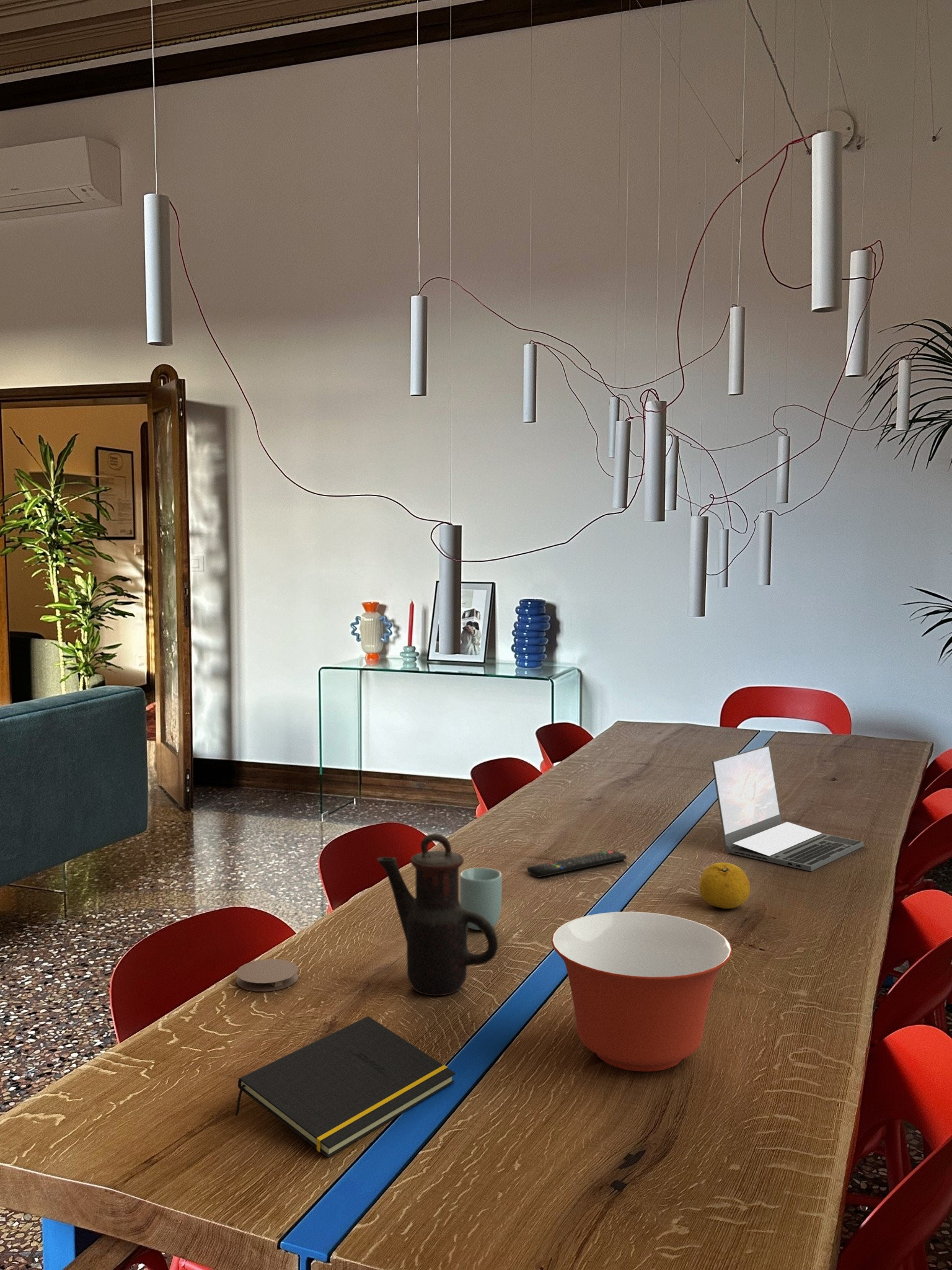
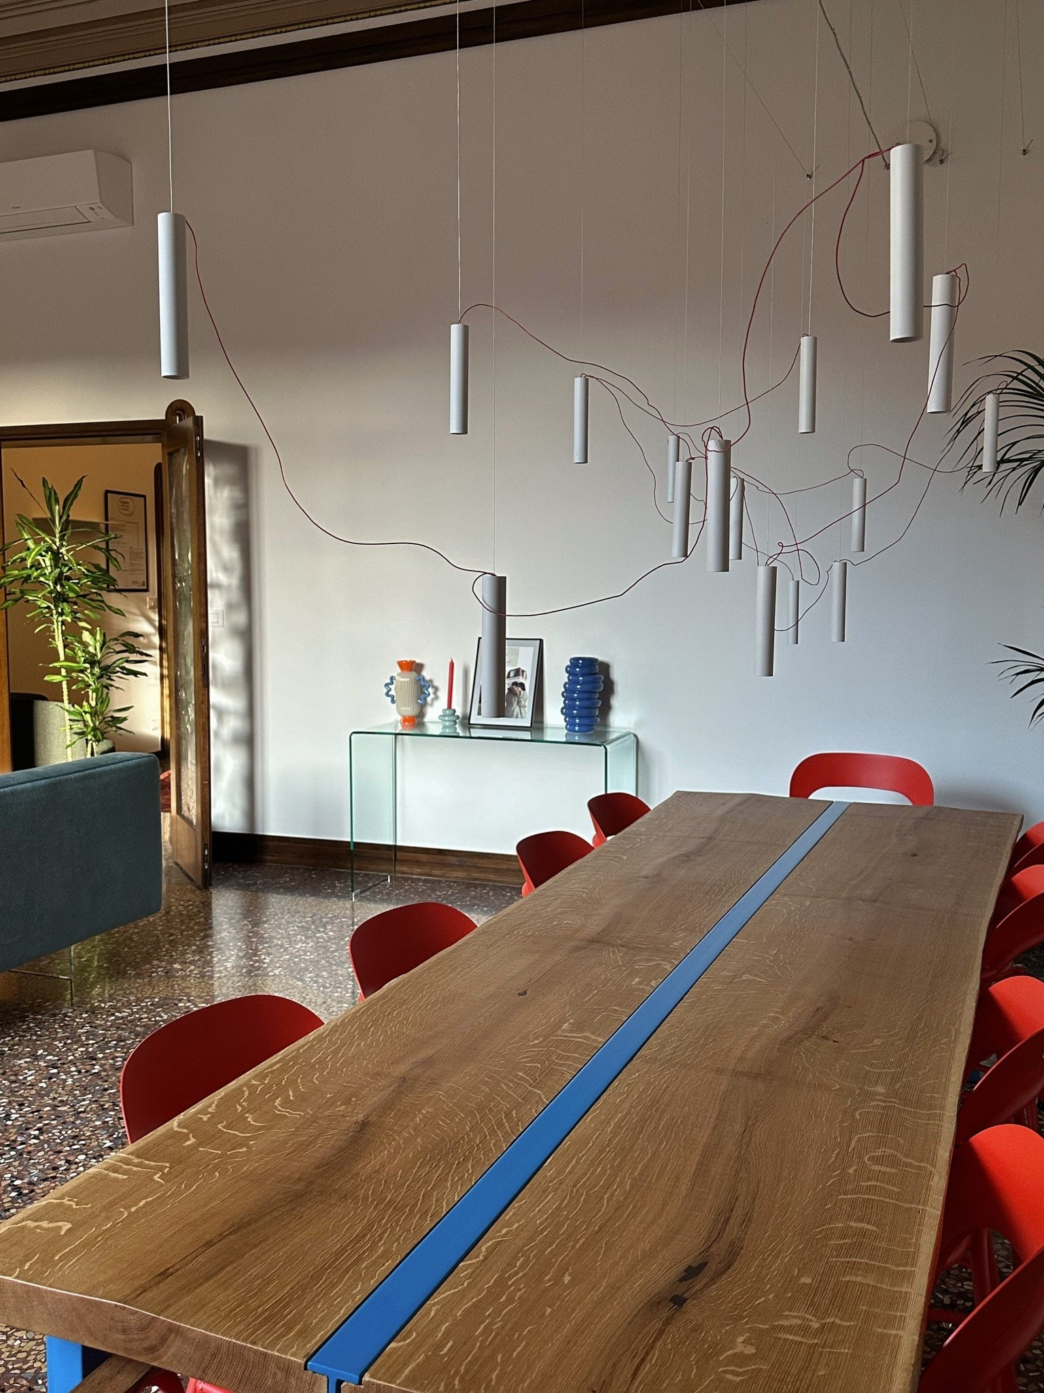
- fruit [699,862,751,909]
- coaster [236,958,299,992]
- mixing bowl [551,911,733,1072]
- remote control [526,850,627,878]
- cup [459,867,503,931]
- laptop [712,745,864,872]
- notepad [234,1016,456,1158]
- teapot [376,833,498,997]
